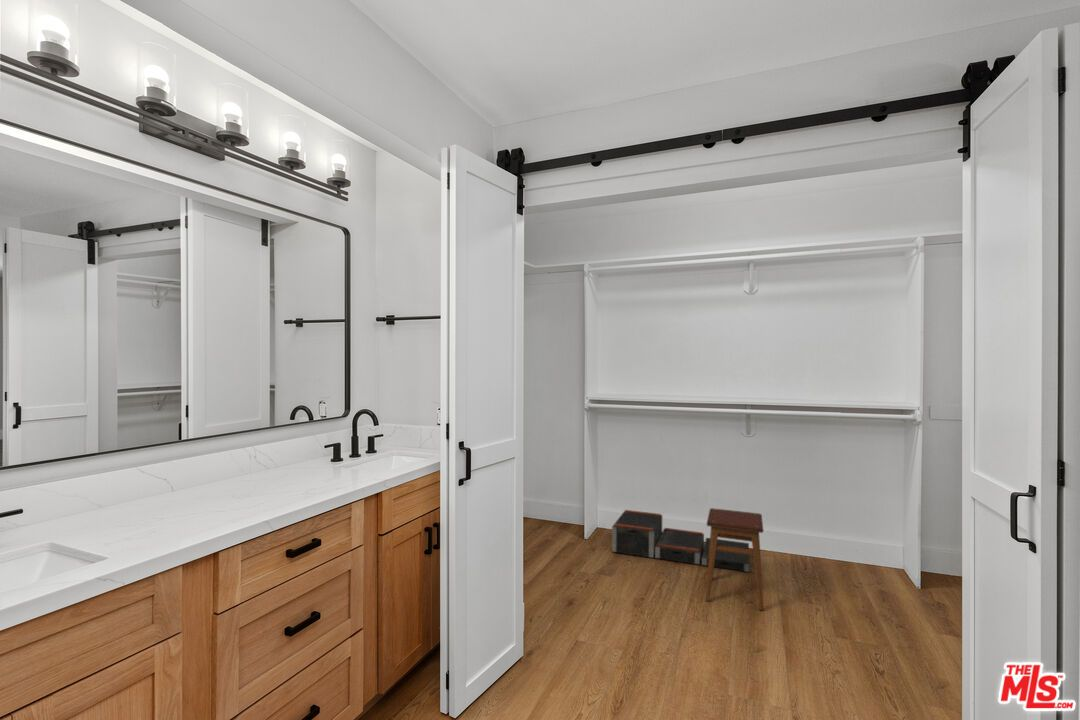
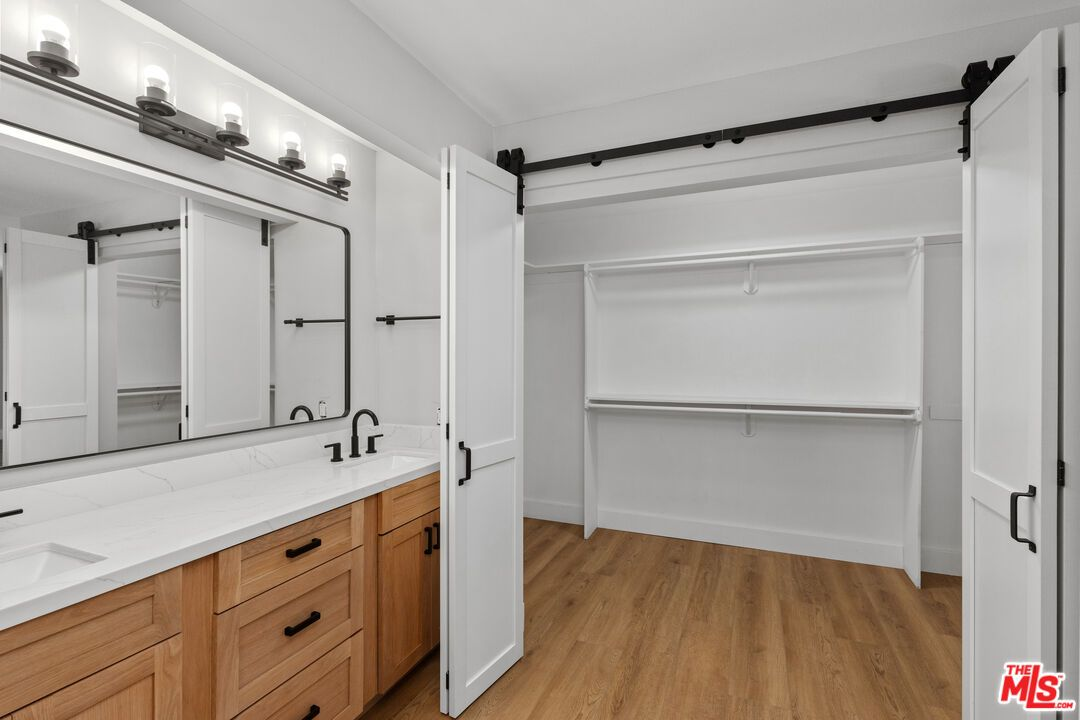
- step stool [611,509,750,573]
- stool [705,507,765,611]
